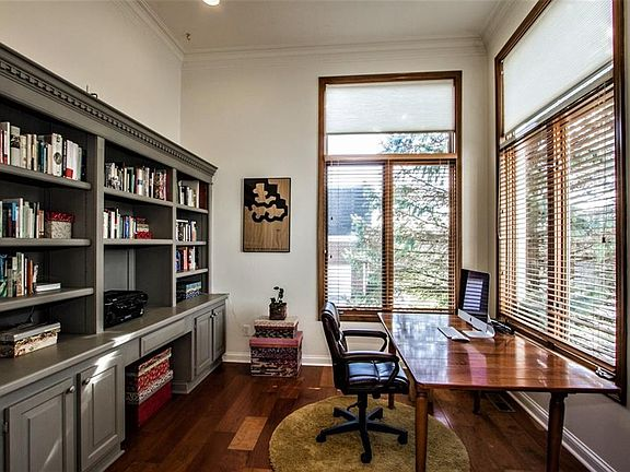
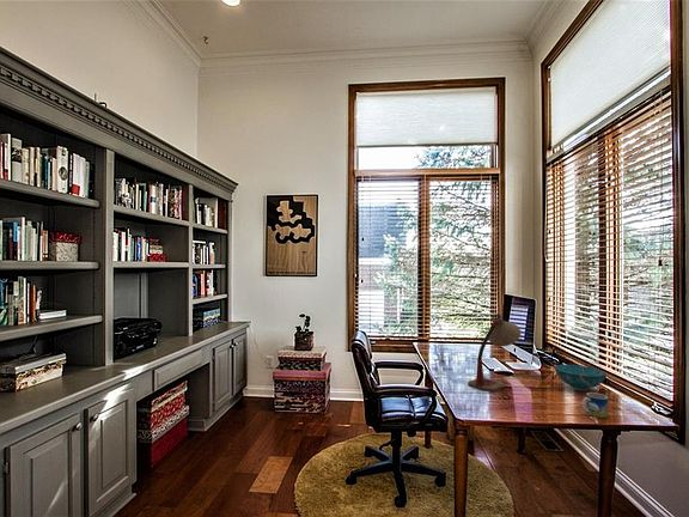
+ desk lamp [467,312,522,394]
+ mug [581,391,609,419]
+ decorative bowl [554,364,608,391]
